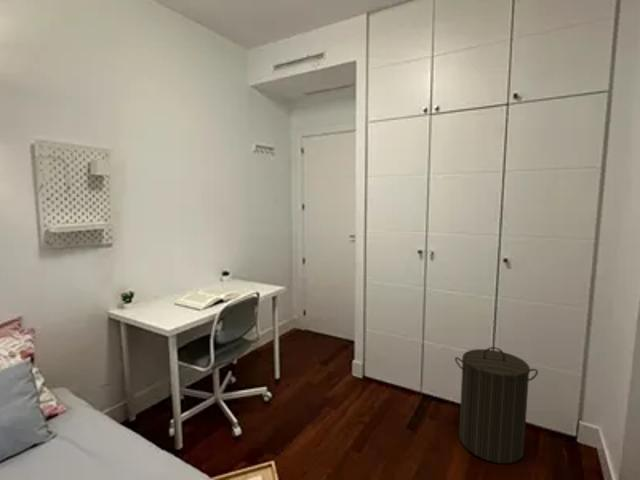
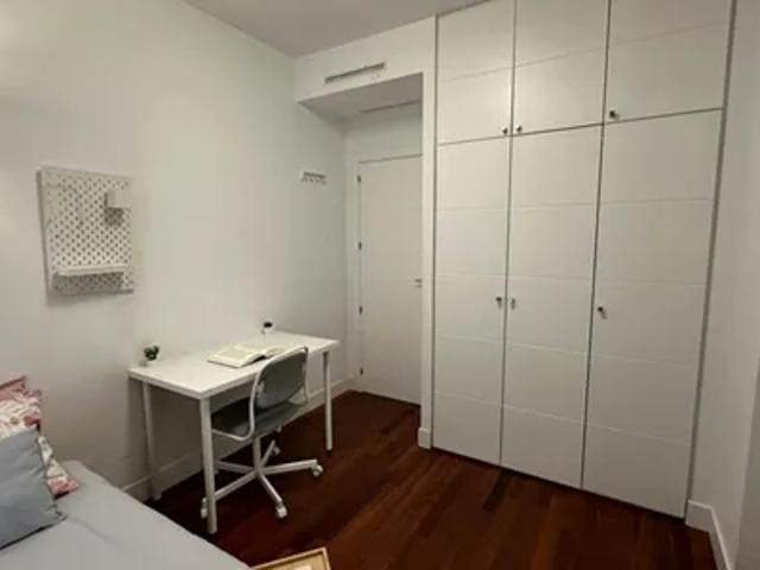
- laundry hamper [454,346,539,464]
